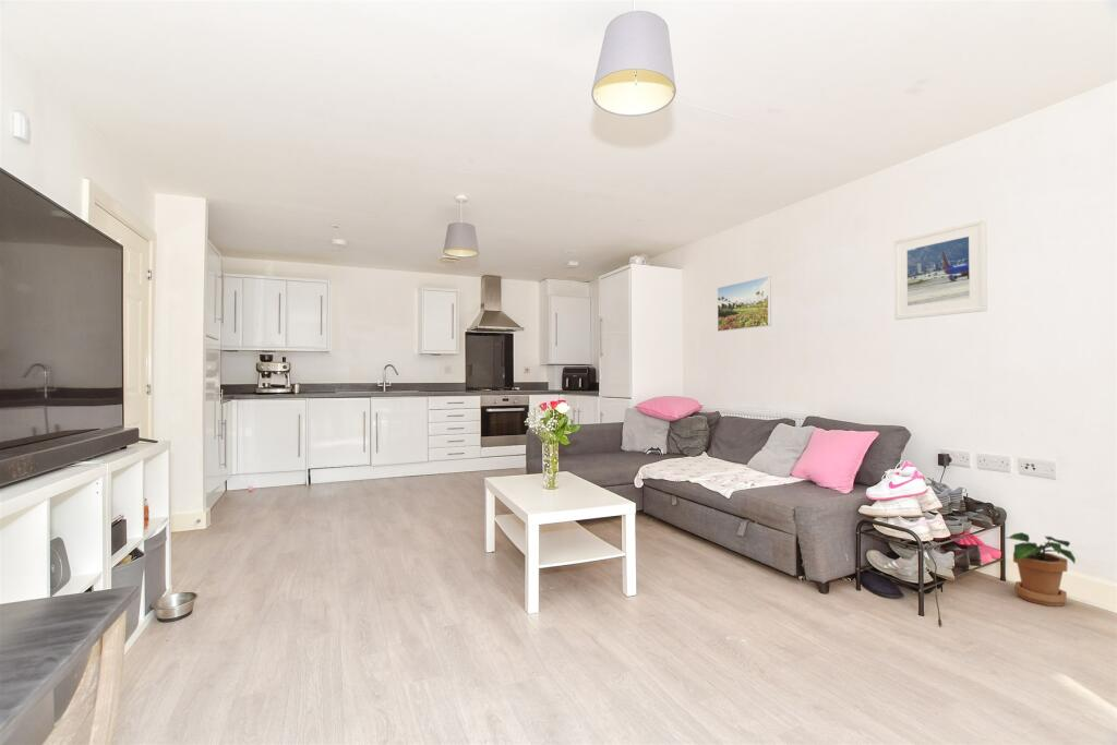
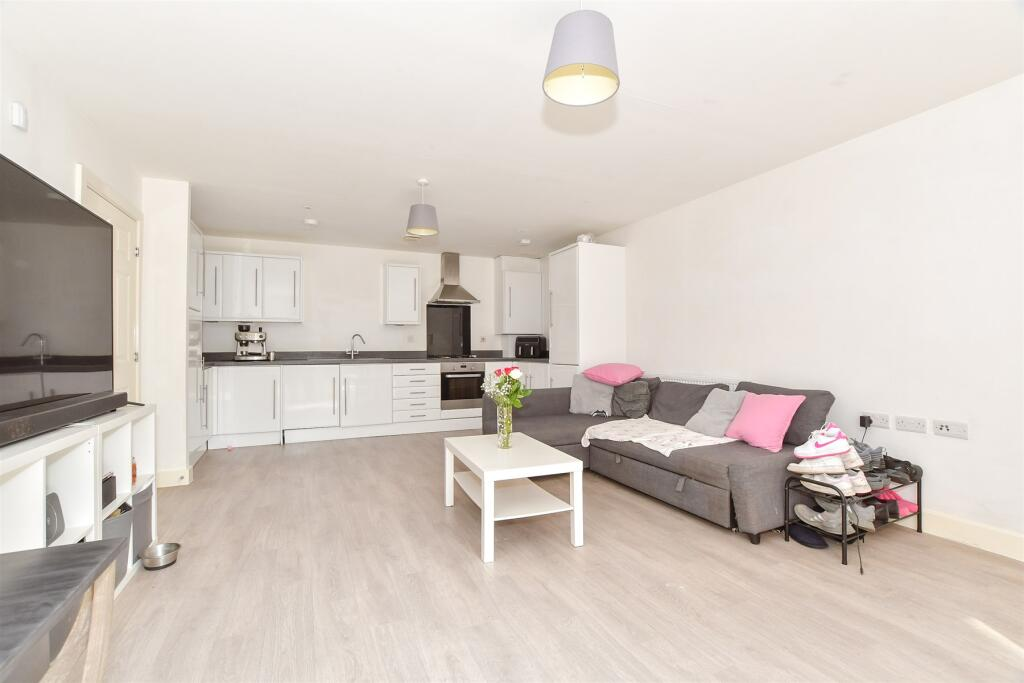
- potted plant [1005,531,1077,608]
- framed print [717,275,772,333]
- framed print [893,217,988,321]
